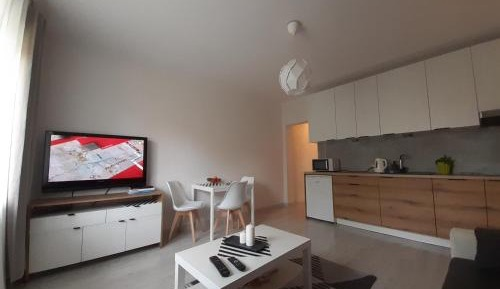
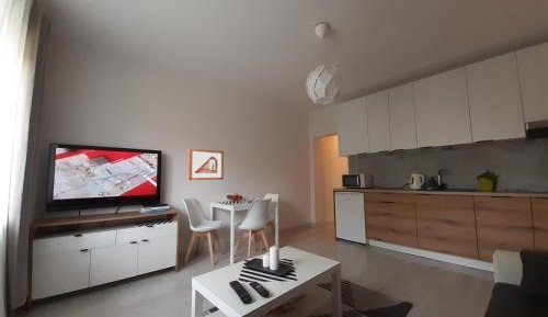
+ picture frame [187,148,225,181]
